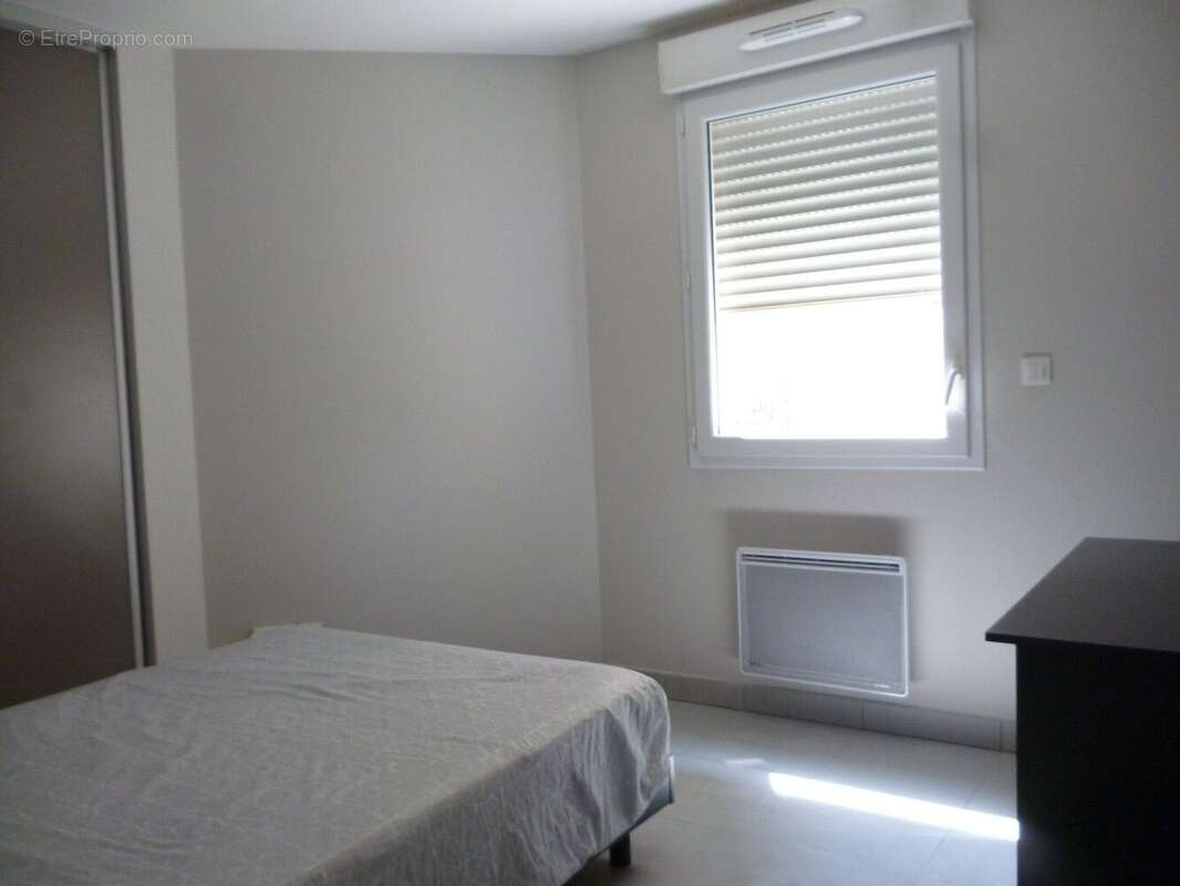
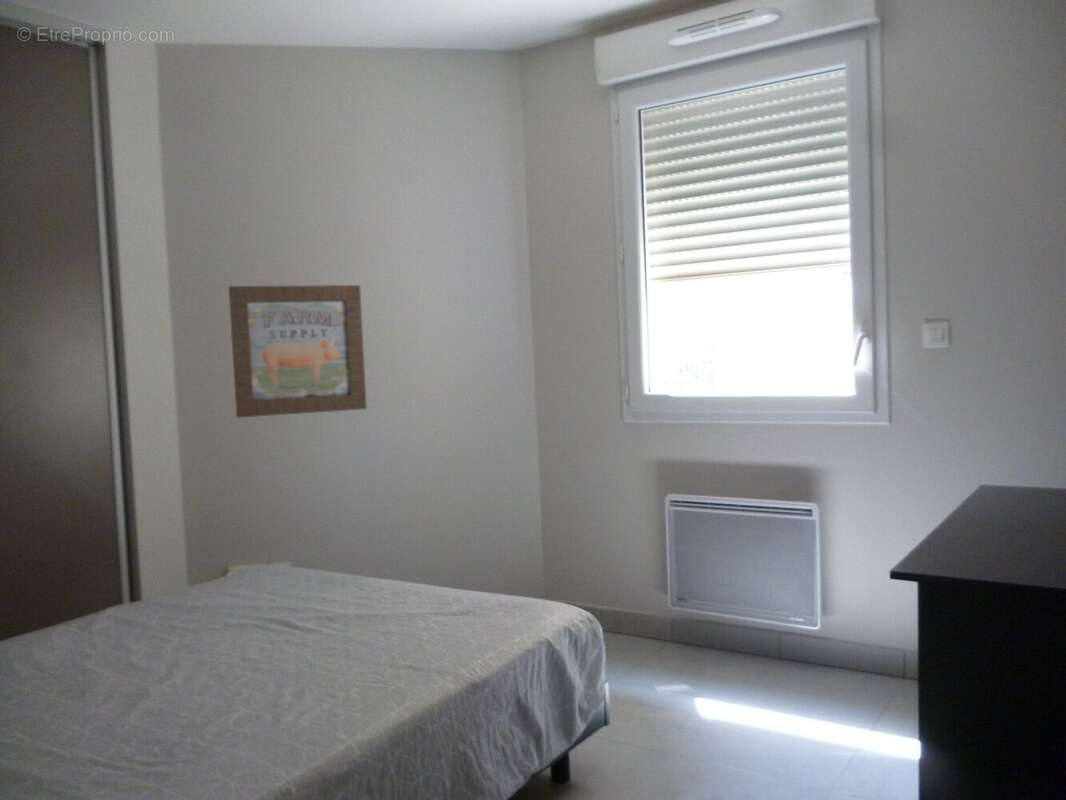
+ wall art [228,284,368,419]
